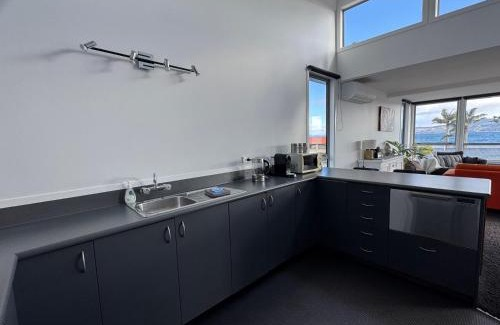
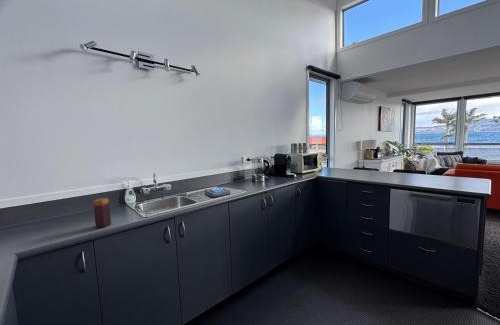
+ candle [92,197,112,228]
